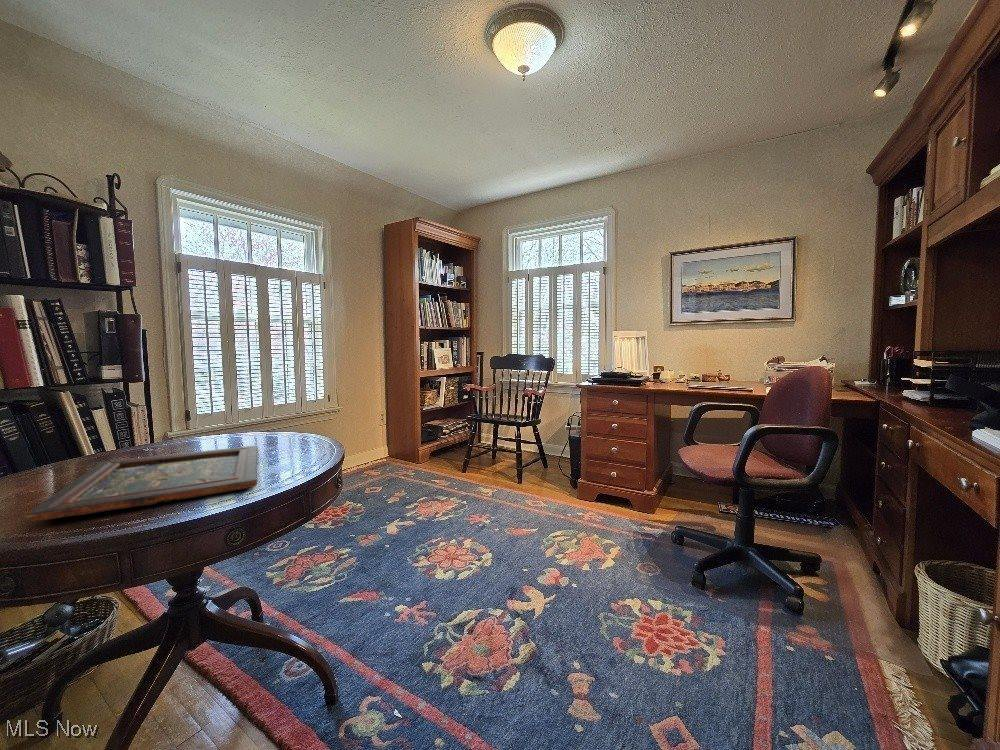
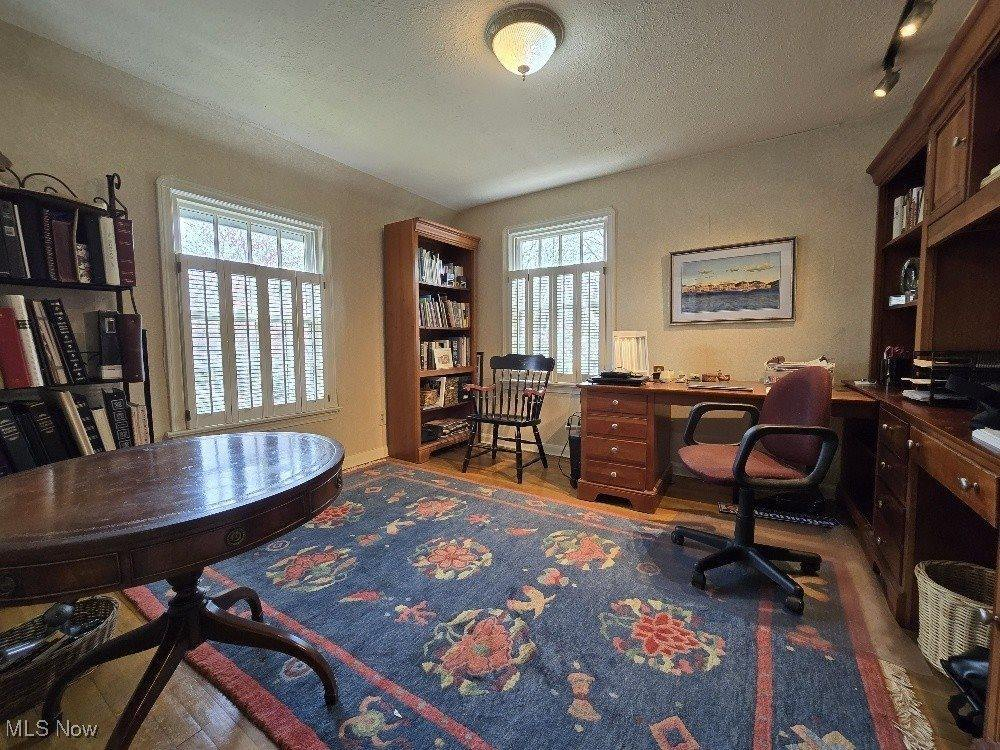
- religious icon [24,445,259,523]
